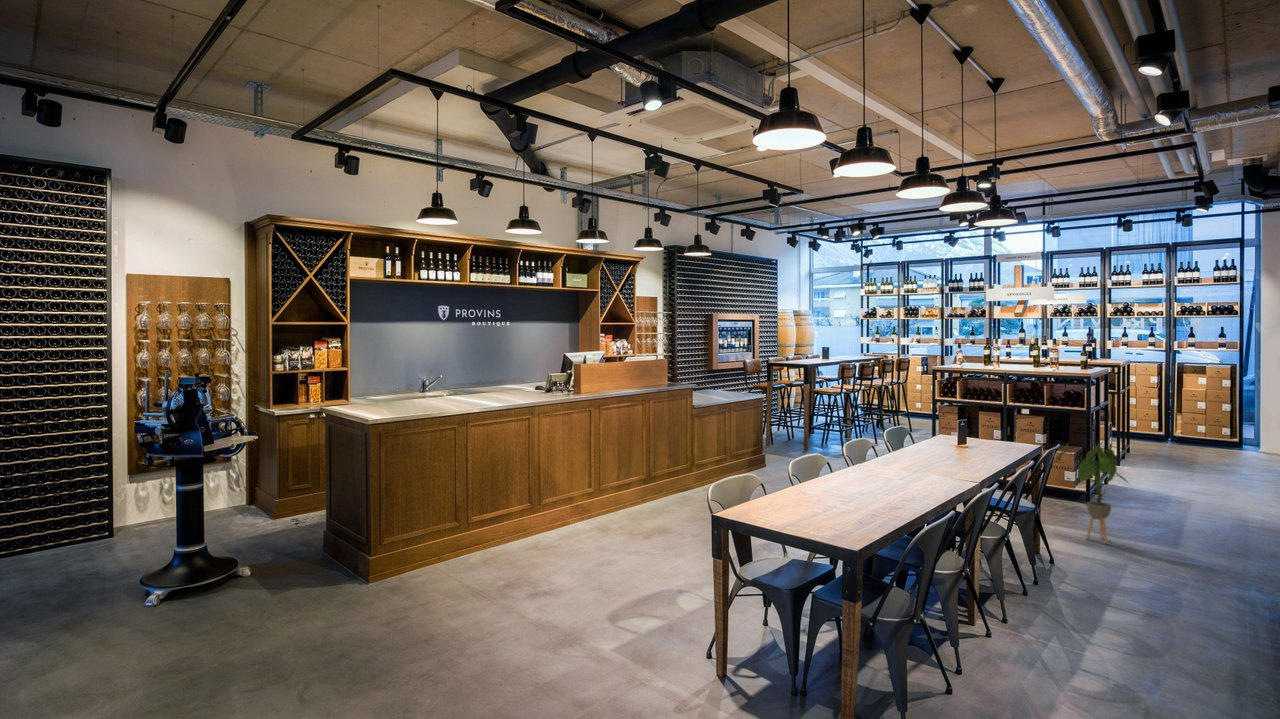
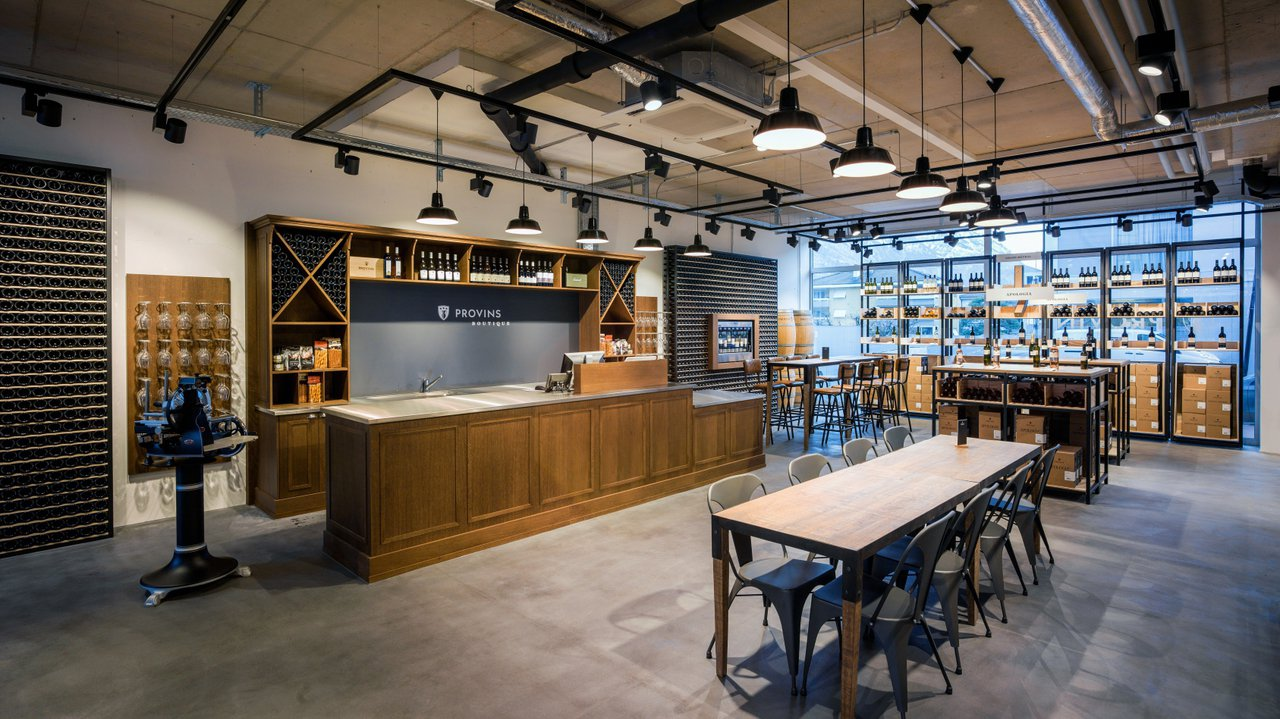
- house plant [1052,441,1129,545]
